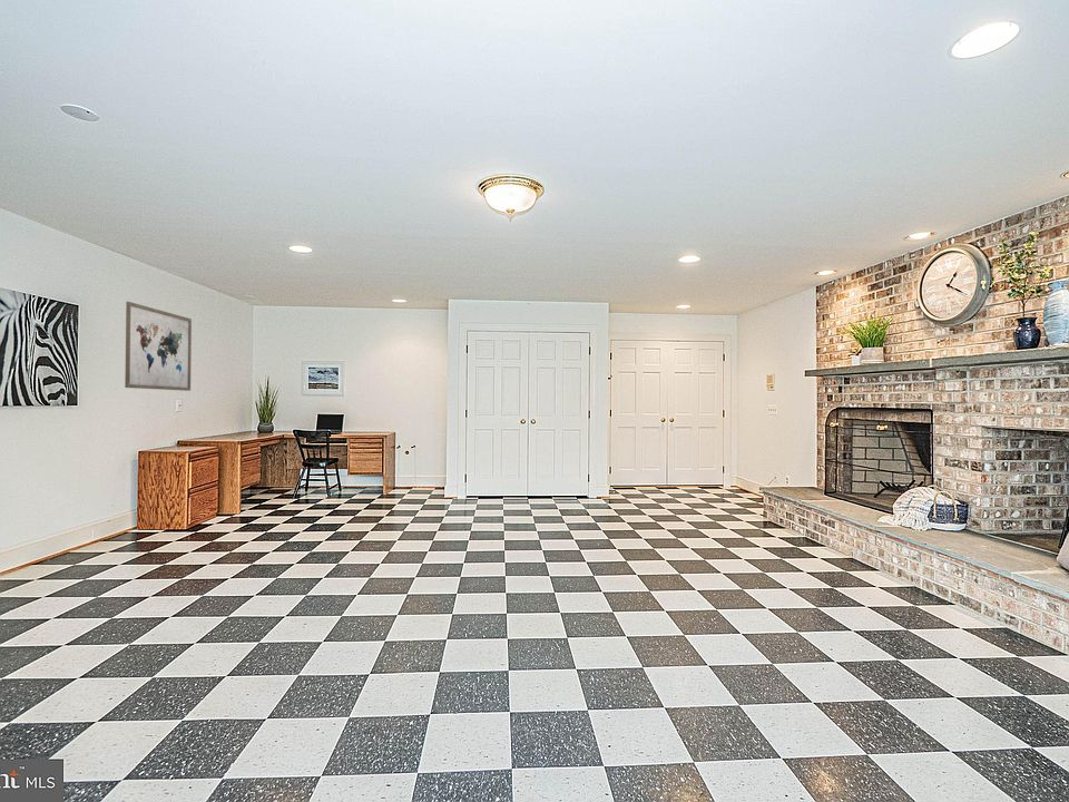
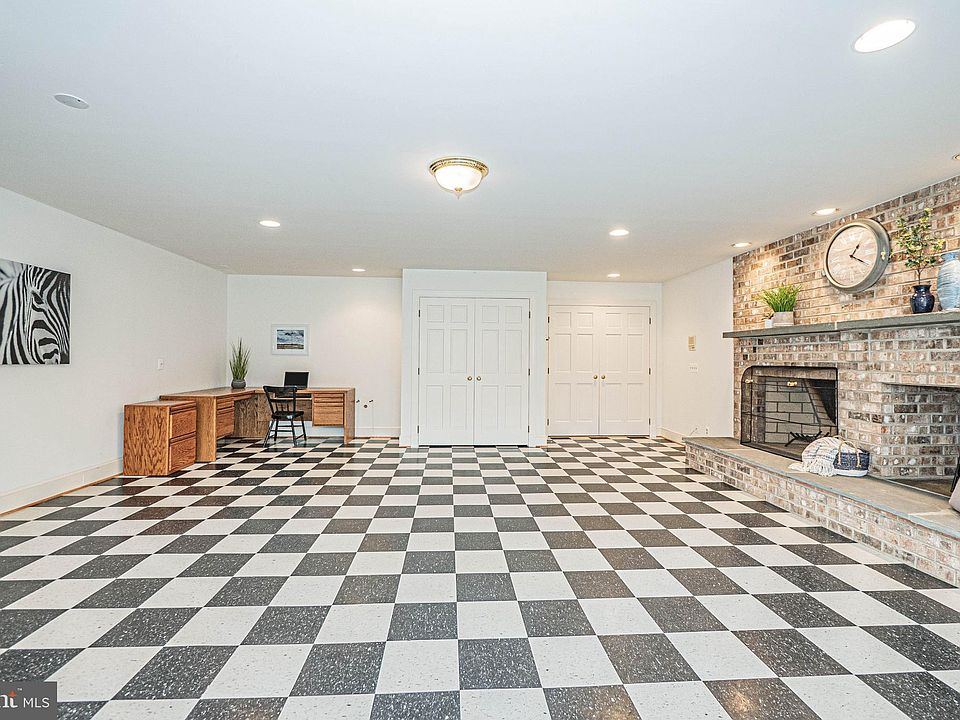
- wall art [124,301,193,392]
